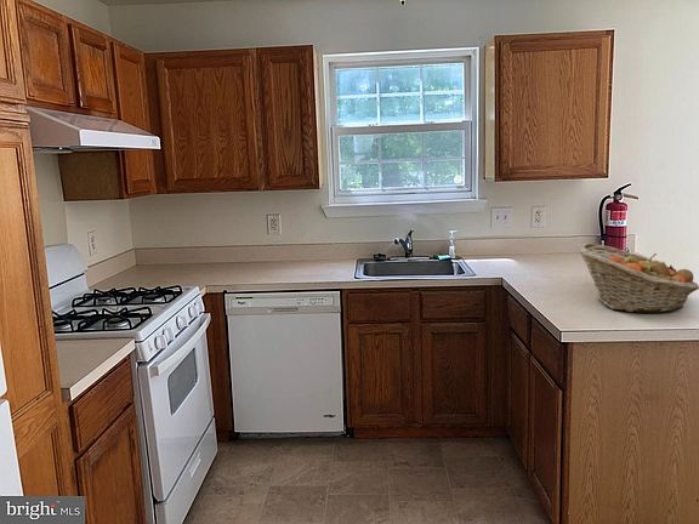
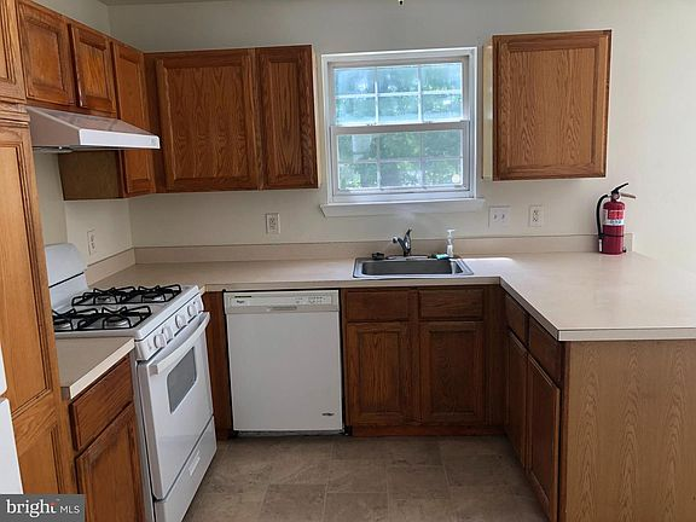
- fruit basket [576,243,699,314]
